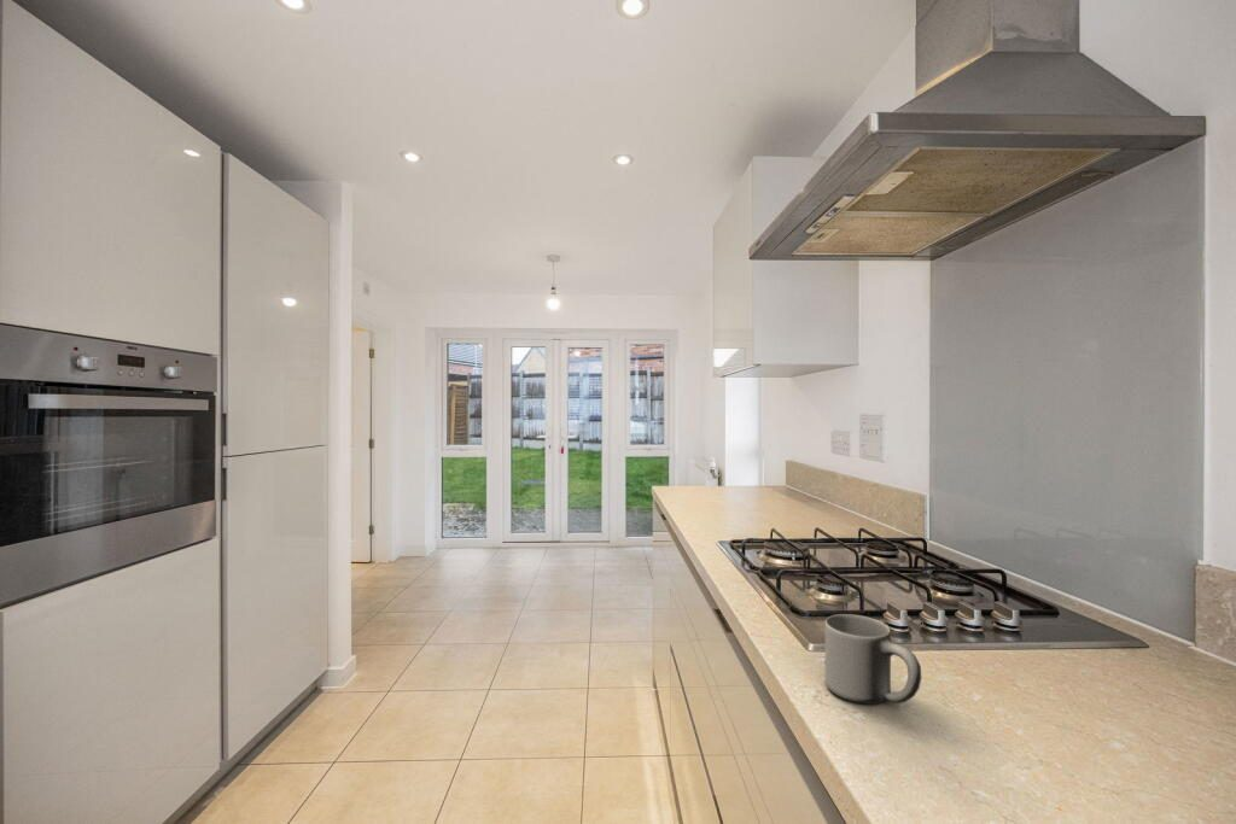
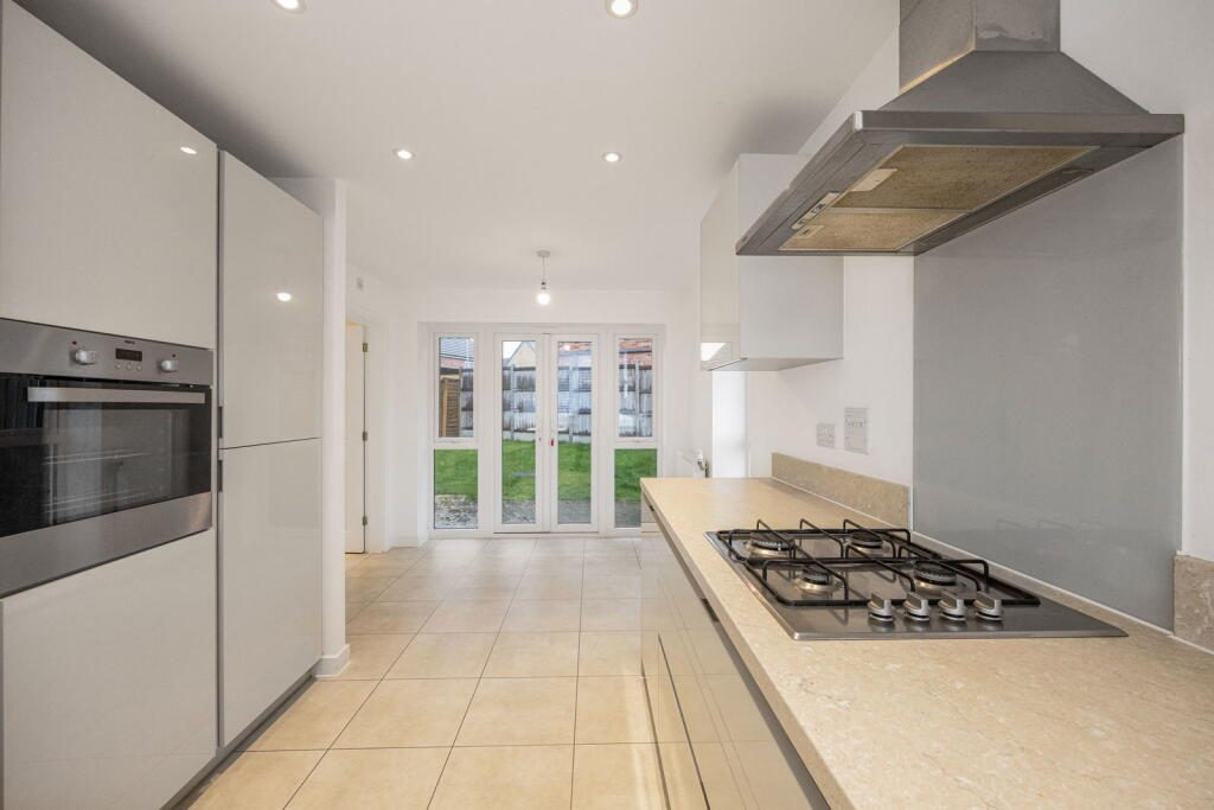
- mug [824,613,922,706]
